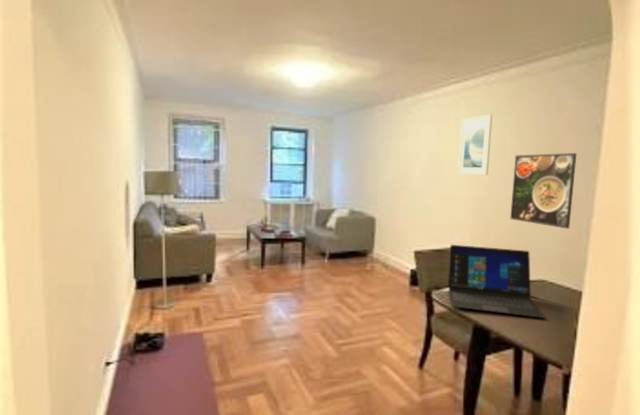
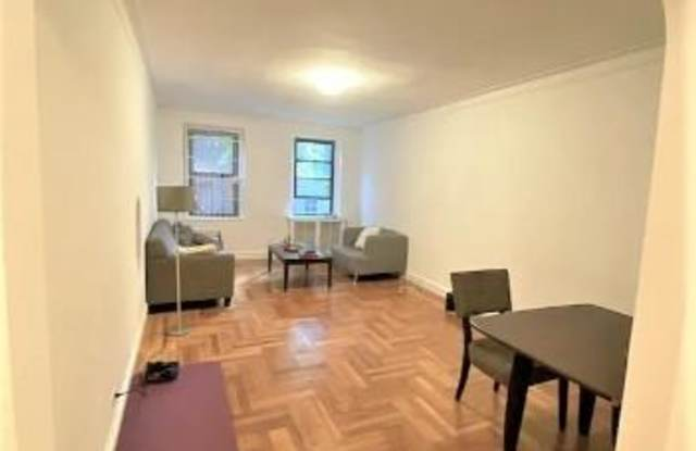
- laptop [447,244,546,319]
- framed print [509,152,577,230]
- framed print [457,114,493,176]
